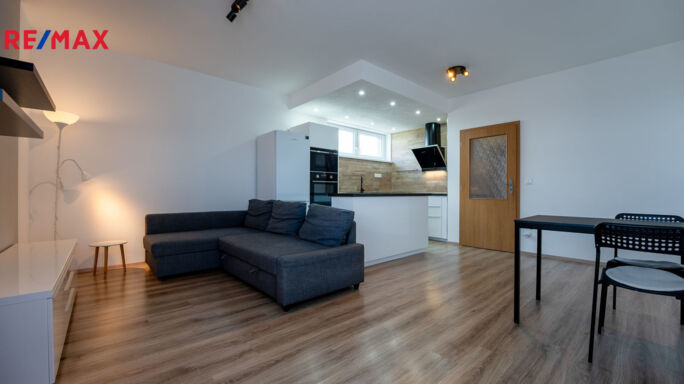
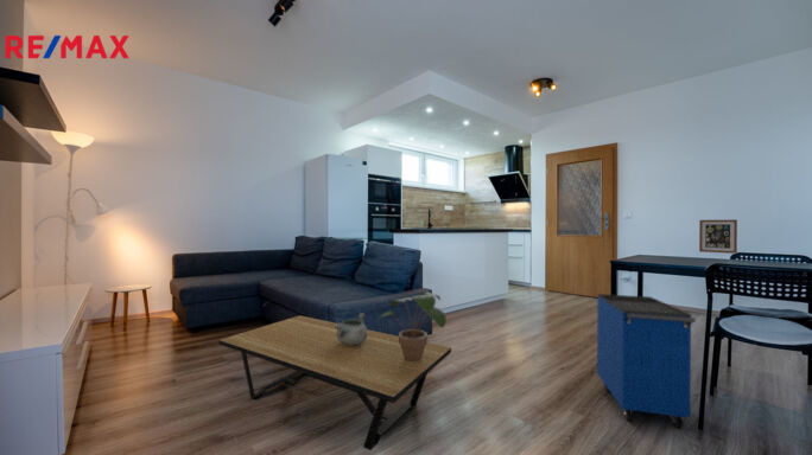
+ potted plant [376,291,448,363]
+ cabinet [596,293,697,429]
+ decorative bowl [335,312,368,345]
+ coffee table [218,314,452,451]
+ wall art [698,218,738,255]
